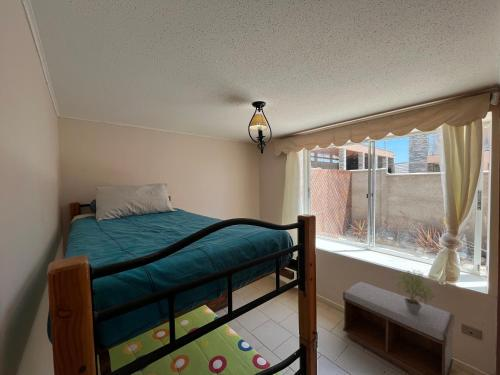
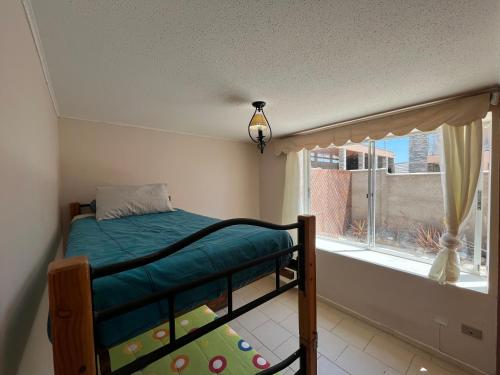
- bench [342,280,455,375]
- potted plant [395,269,440,314]
